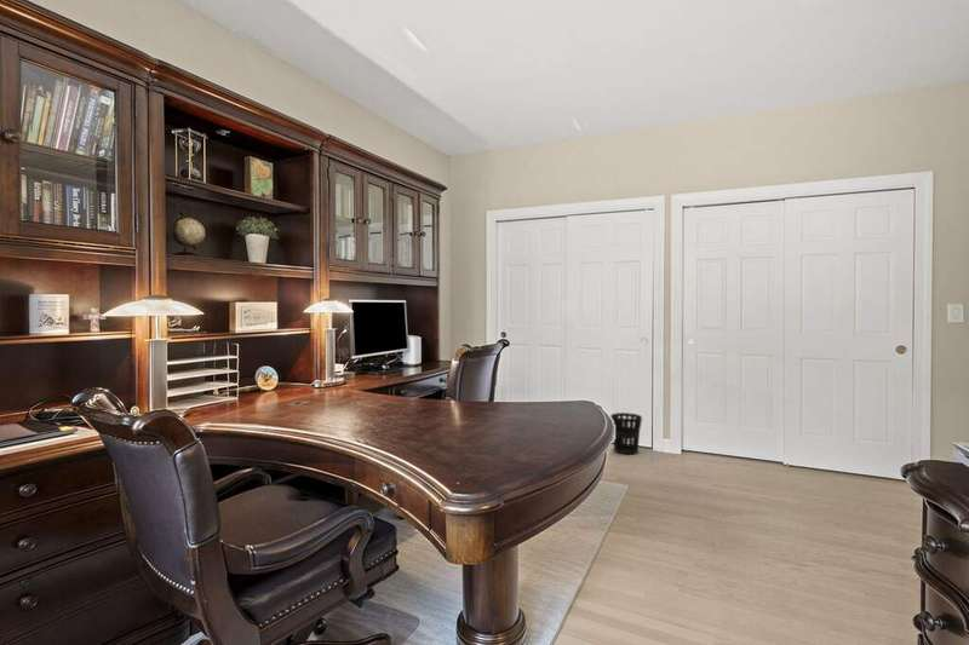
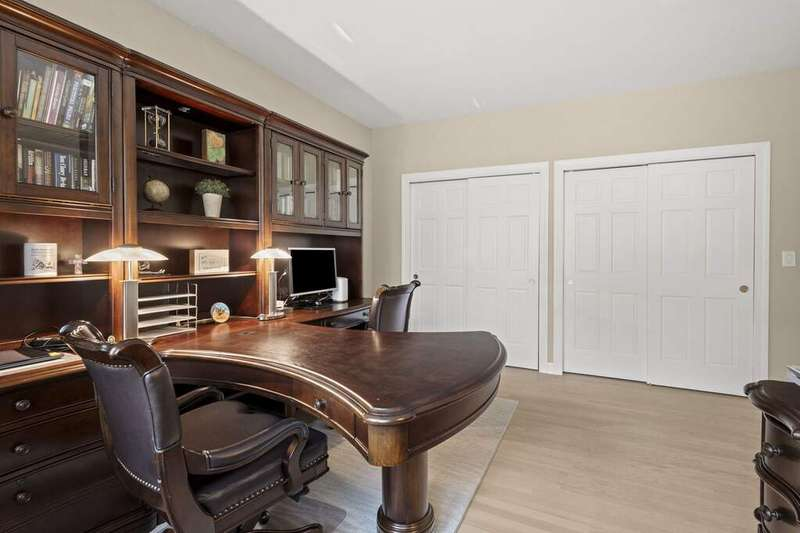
- wastebasket [609,411,643,455]
